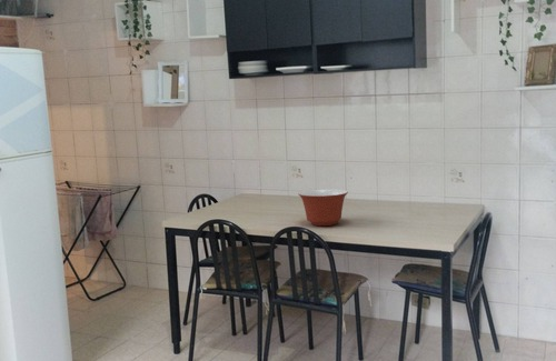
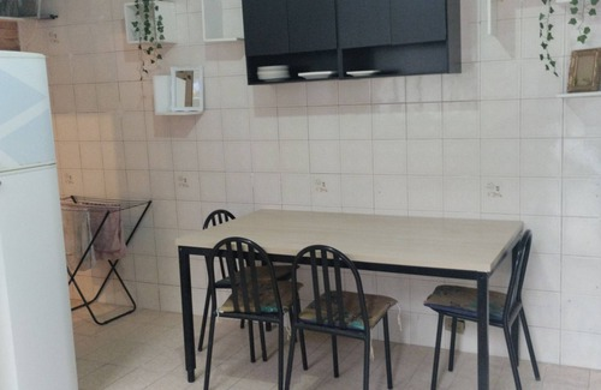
- mixing bowl [297,188,349,227]
